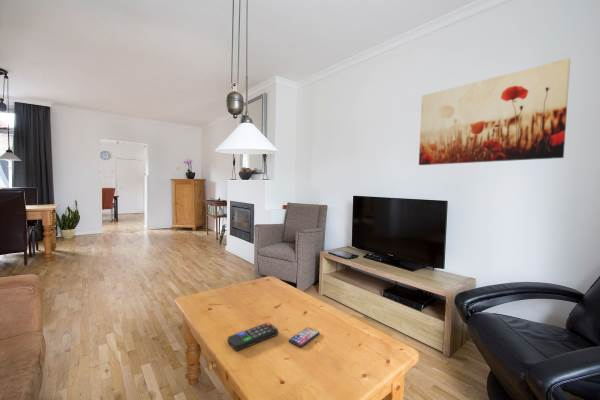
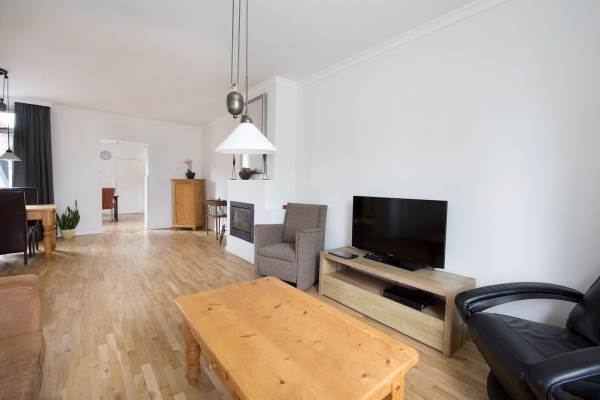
- wall art [418,57,571,166]
- remote control [227,322,279,352]
- smartphone [288,327,320,348]
